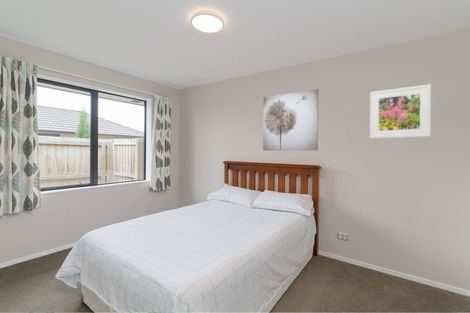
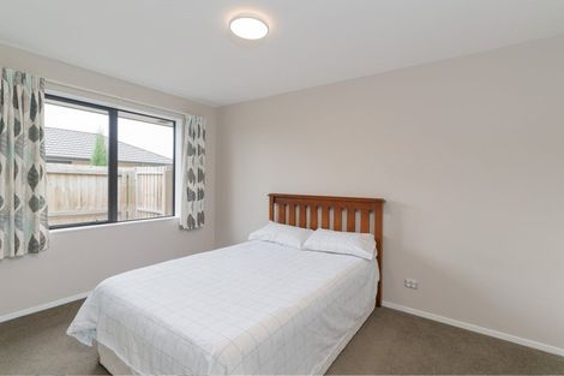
- wall art [262,88,319,152]
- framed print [369,83,432,139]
